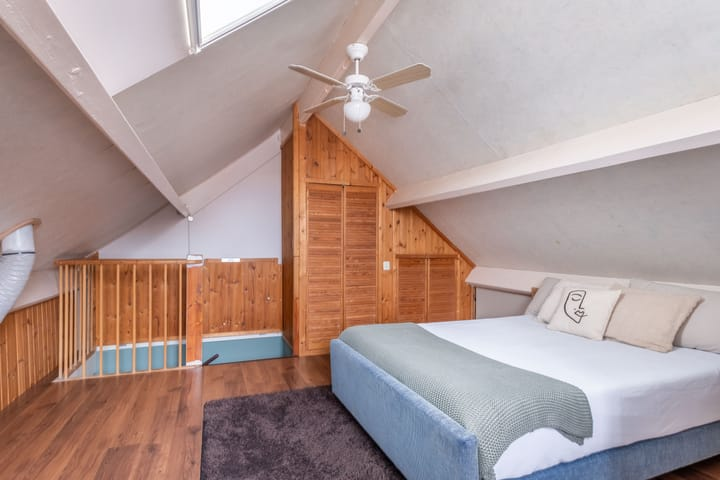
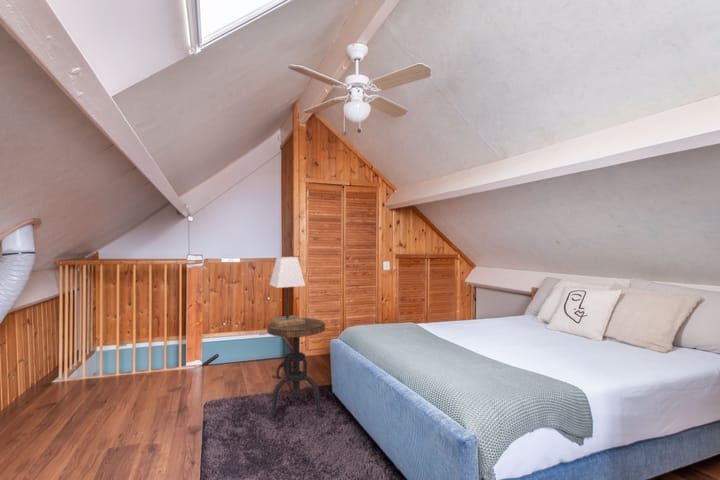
+ lamp [269,256,306,327]
+ side table [266,317,326,420]
